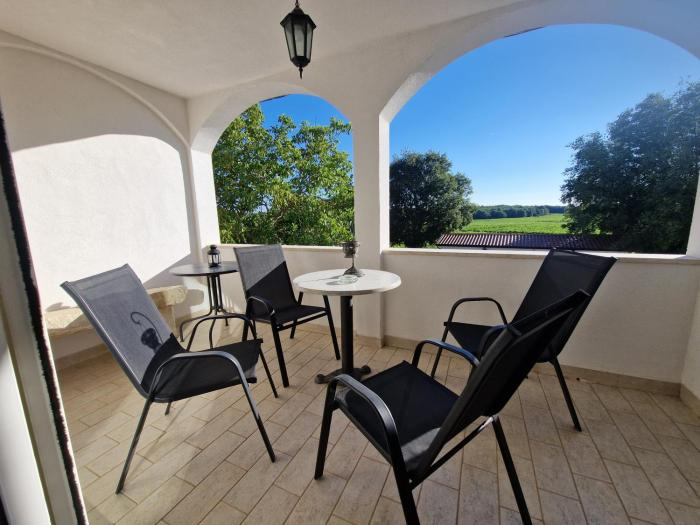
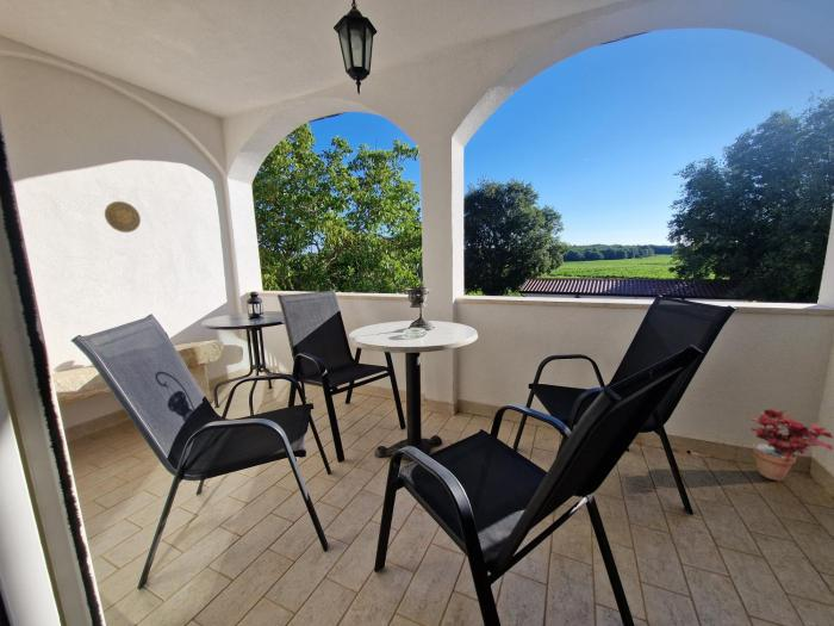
+ decorative plate [104,200,142,234]
+ potted plant [749,408,834,482]
